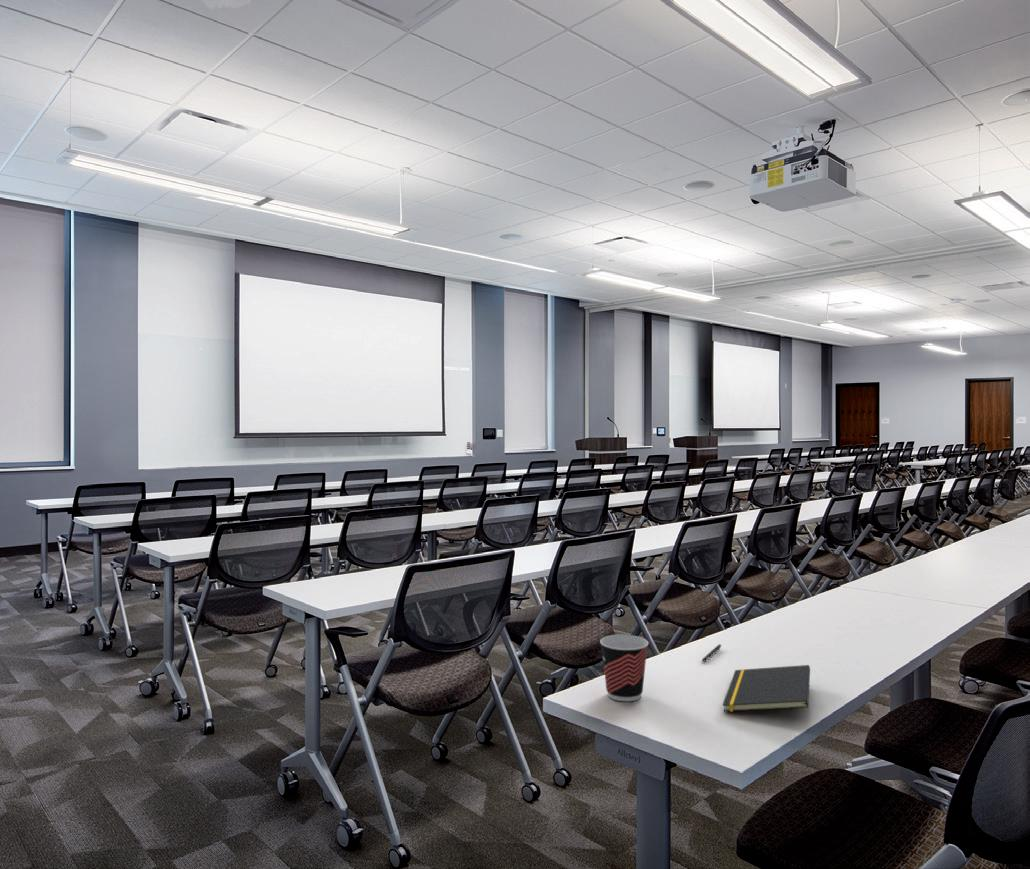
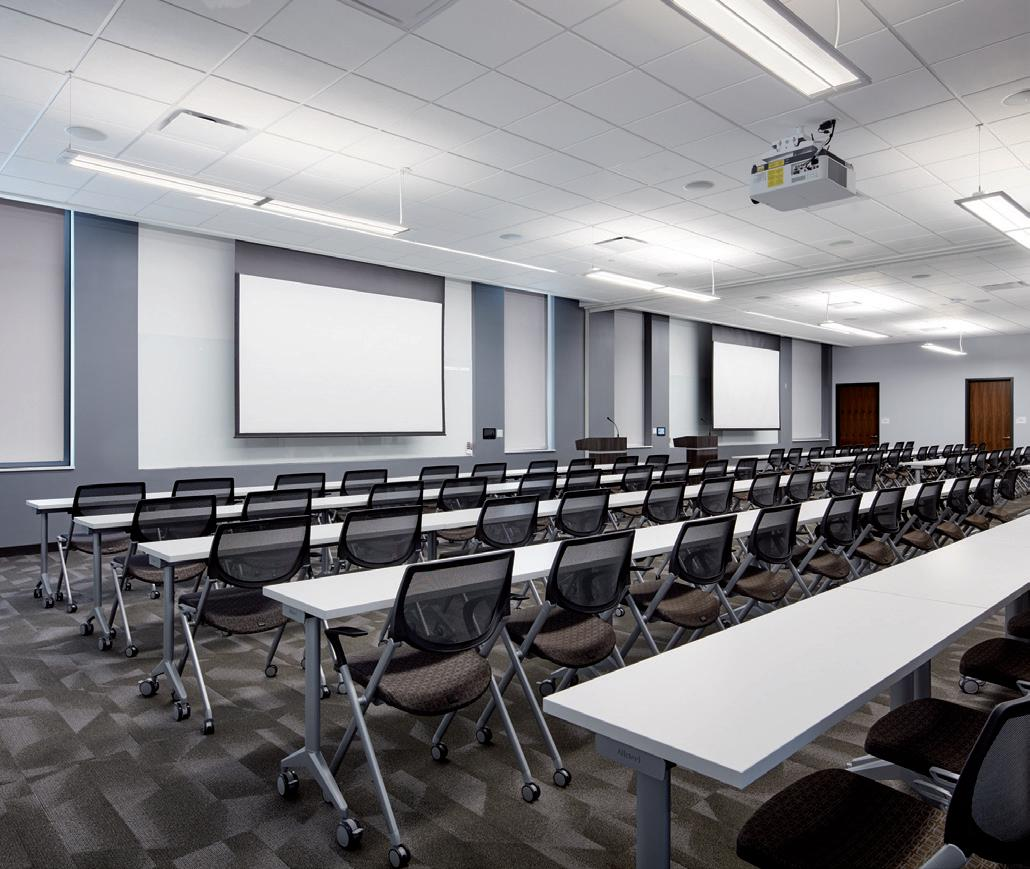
- cup [599,634,650,702]
- pen [701,643,722,663]
- notepad [722,664,811,713]
